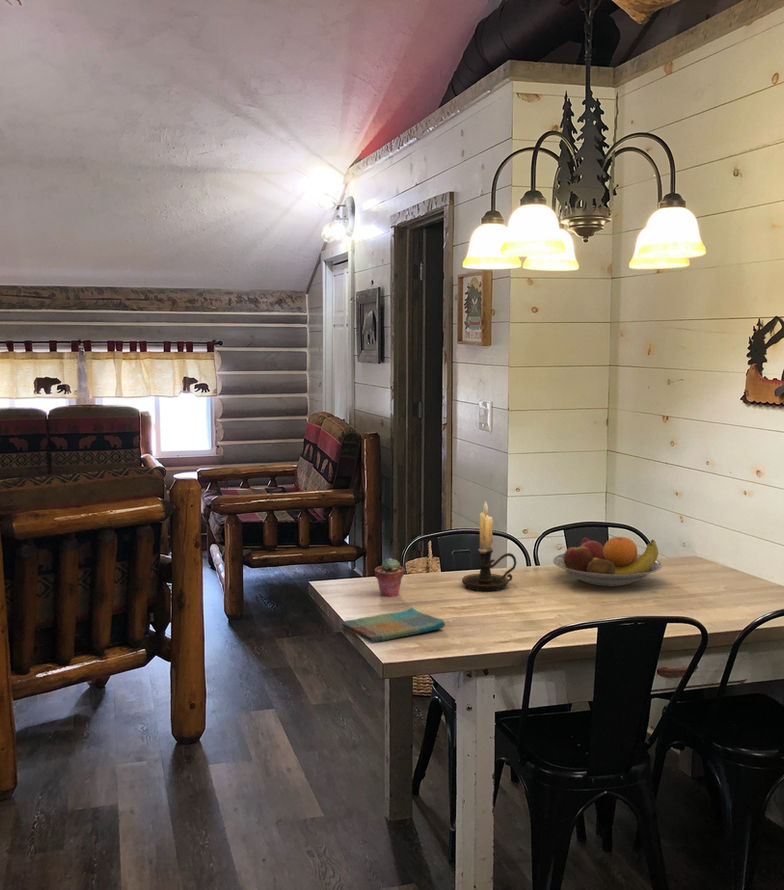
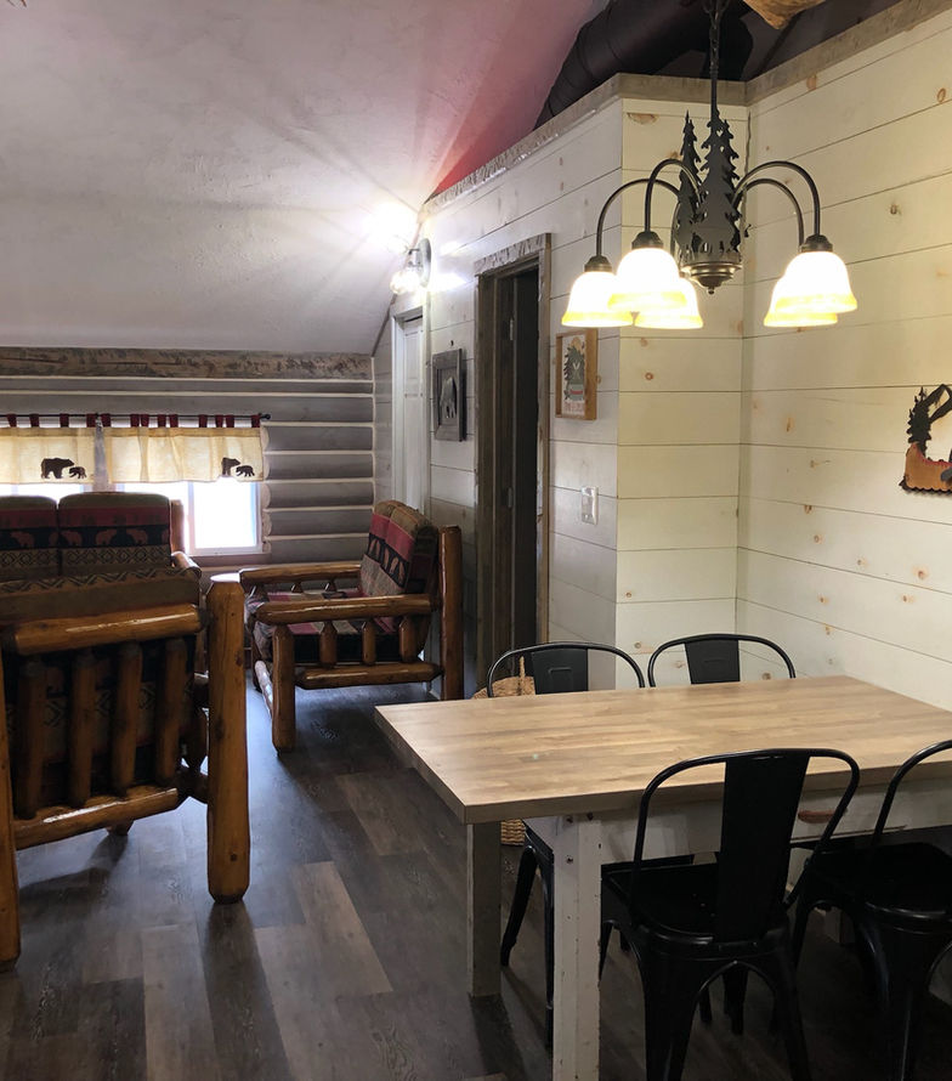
- fruit bowl [552,536,663,587]
- candle holder [461,500,517,592]
- dish towel [341,606,446,644]
- potted succulent [374,557,405,598]
